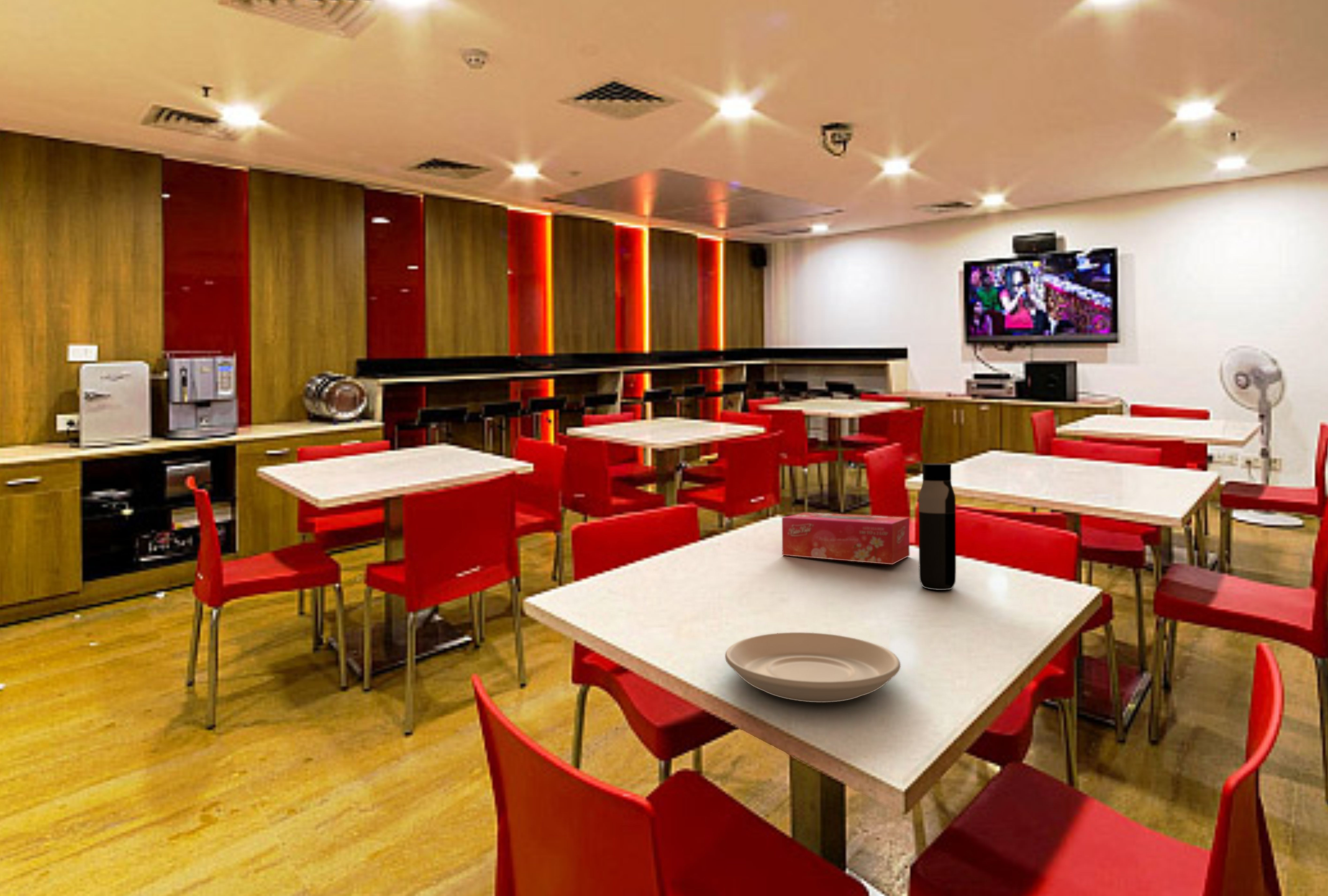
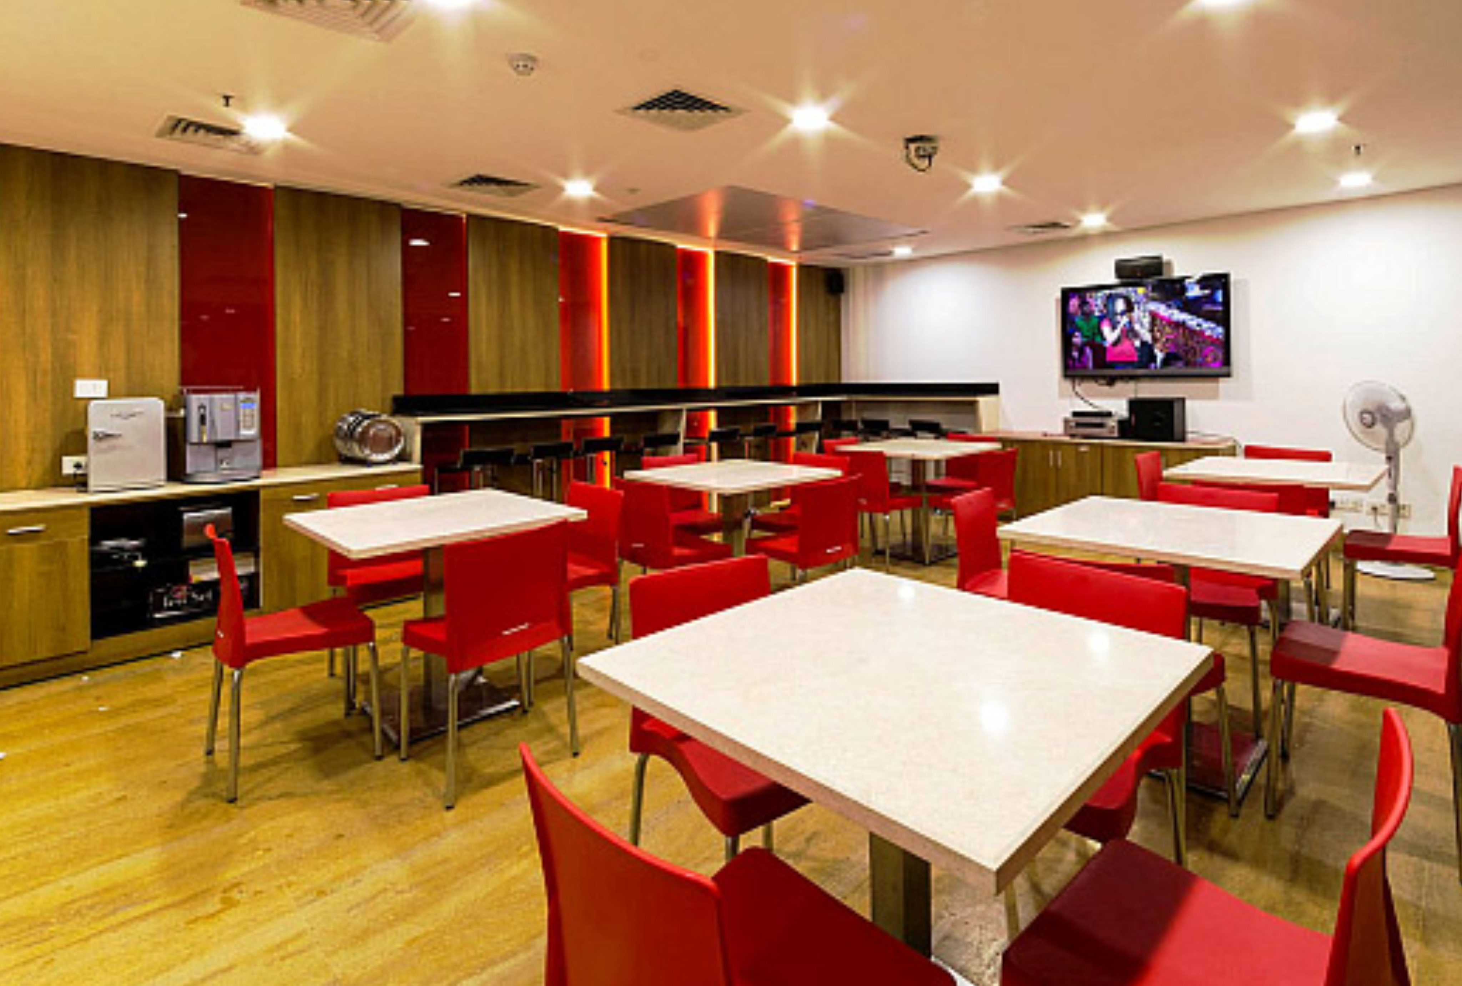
- tissue box [782,512,910,565]
- water bottle [918,463,956,590]
- plate [725,632,901,703]
